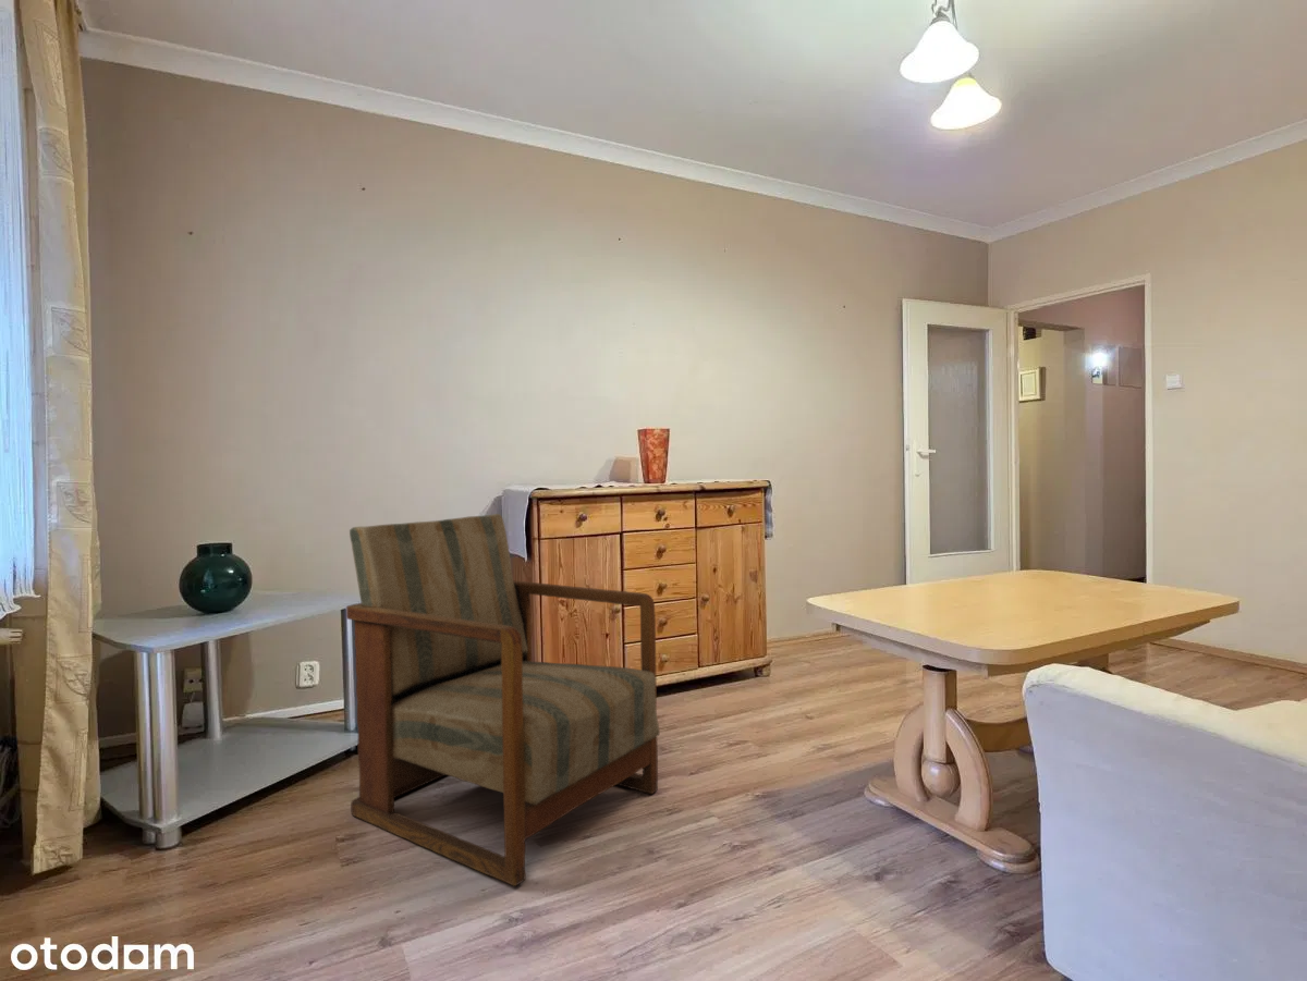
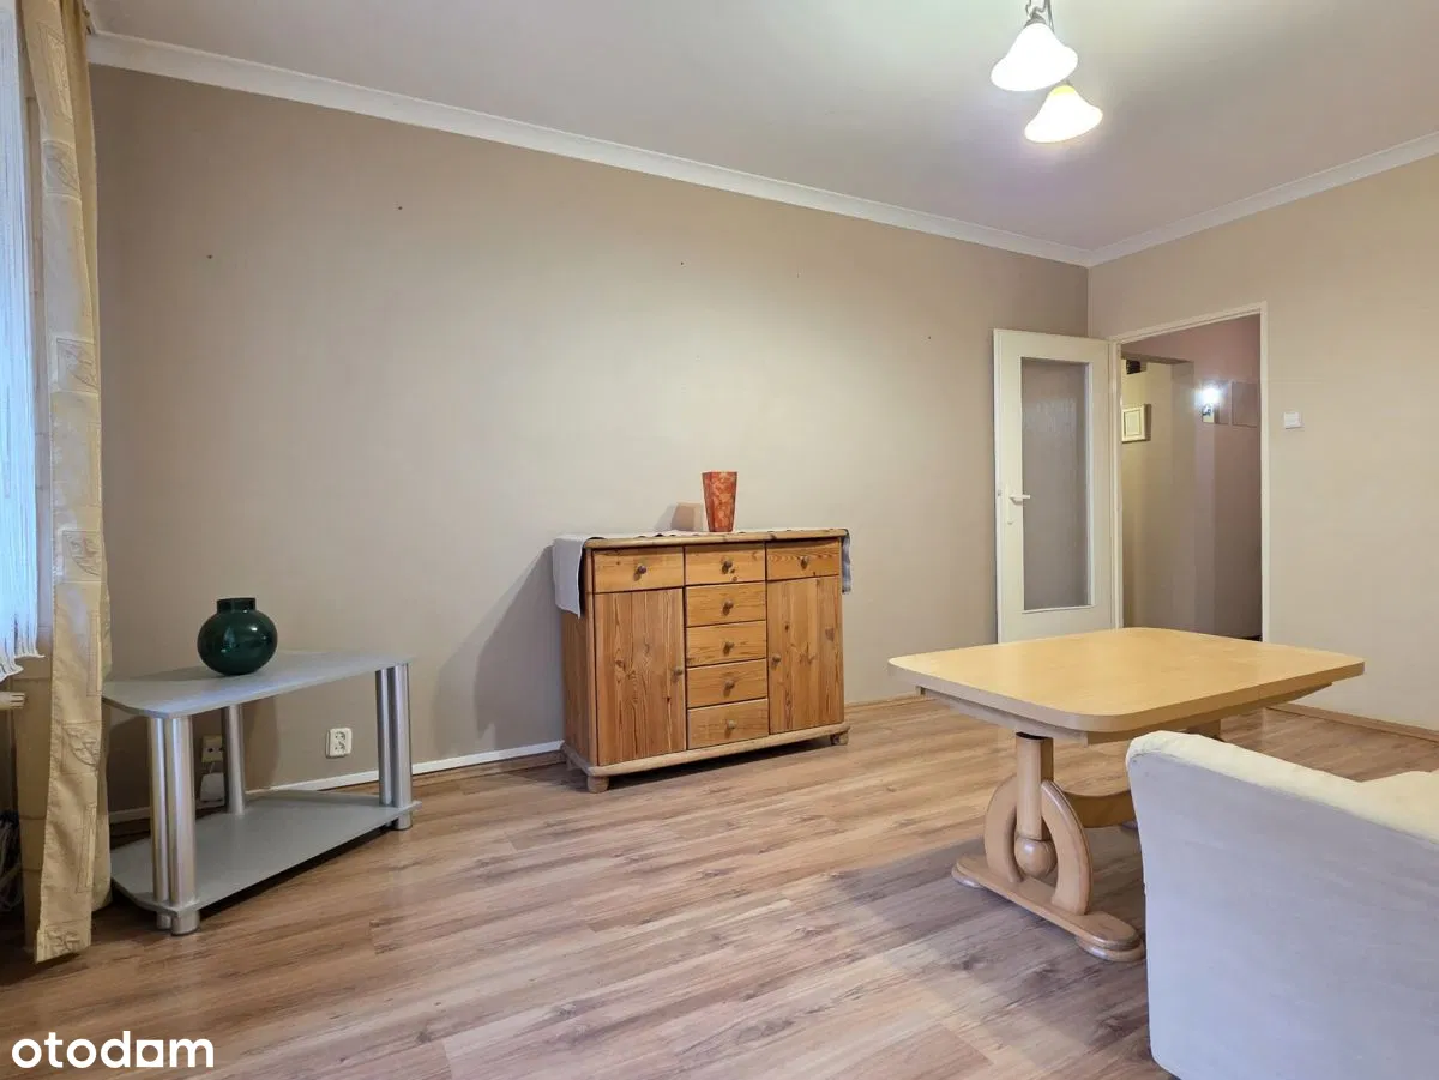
- armchair [345,513,660,887]
